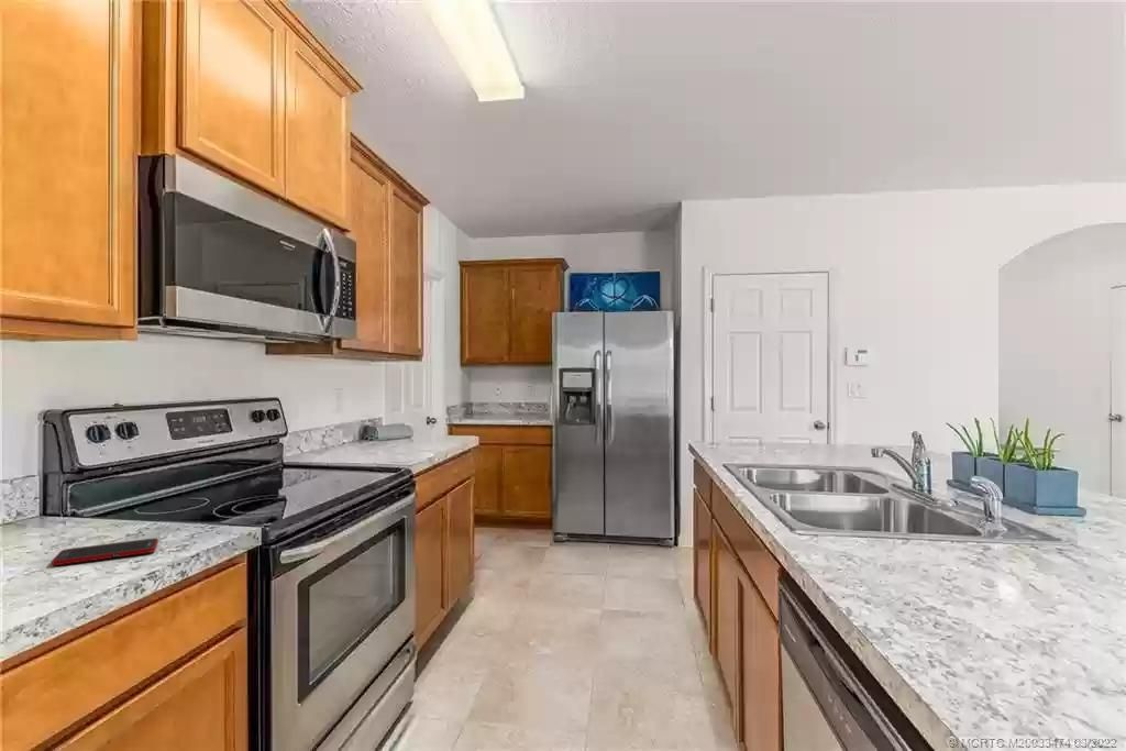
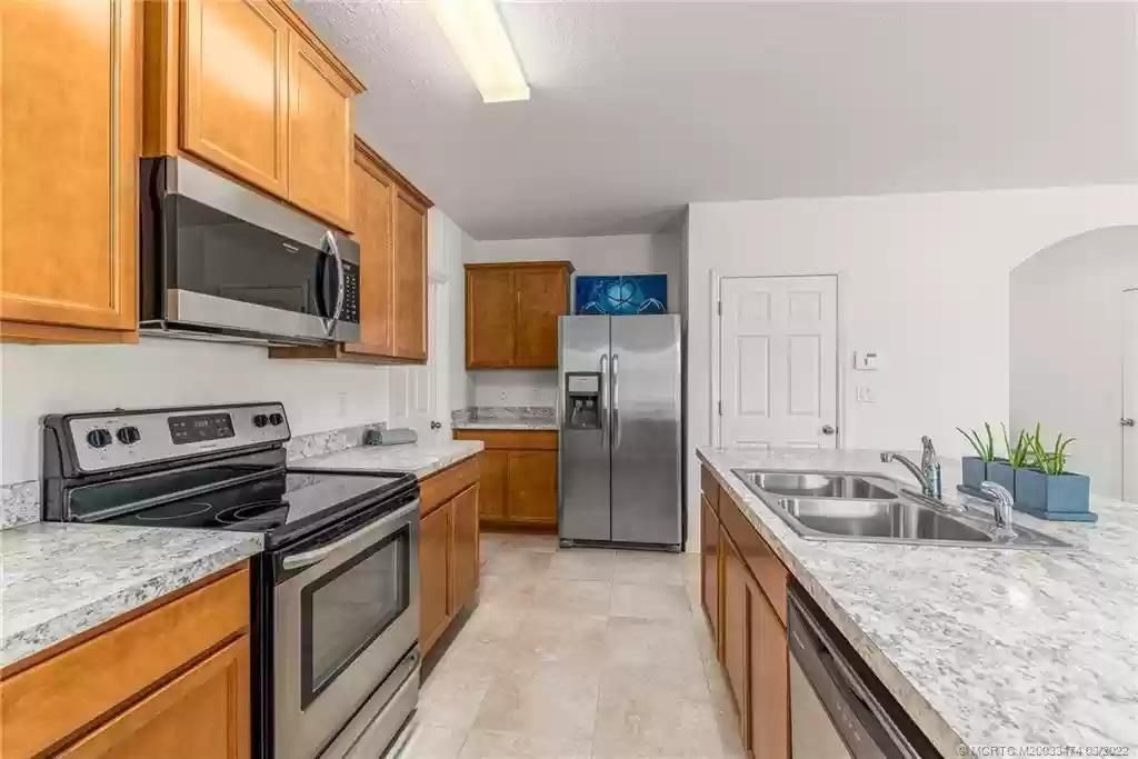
- cell phone [51,537,159,566]
